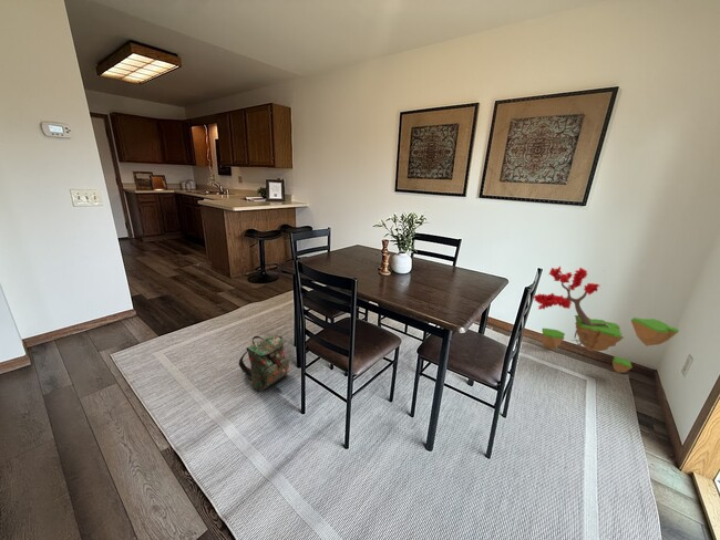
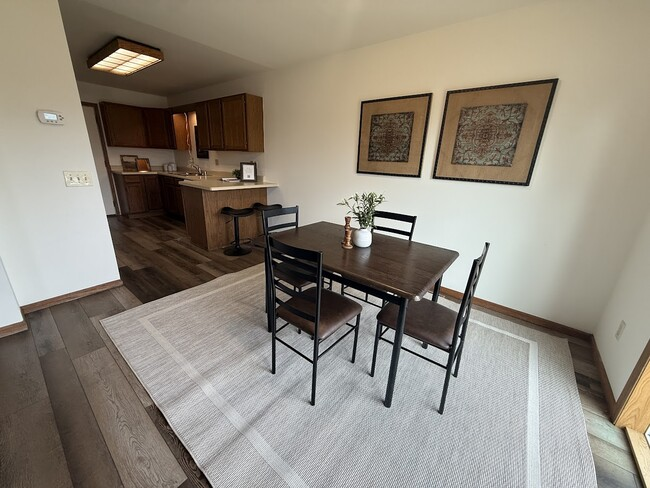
- potted tree [533,266,680,374]
- backpack [238,333,290,392]
